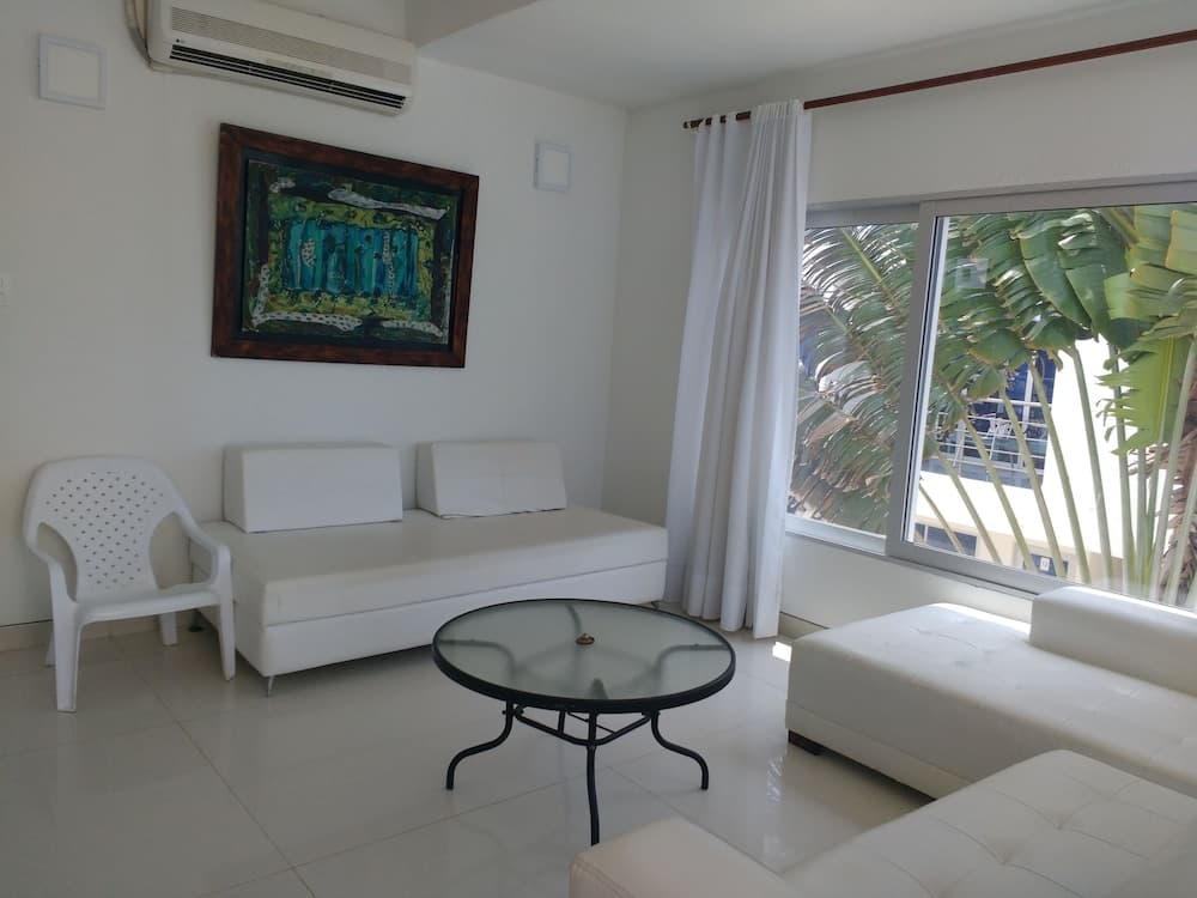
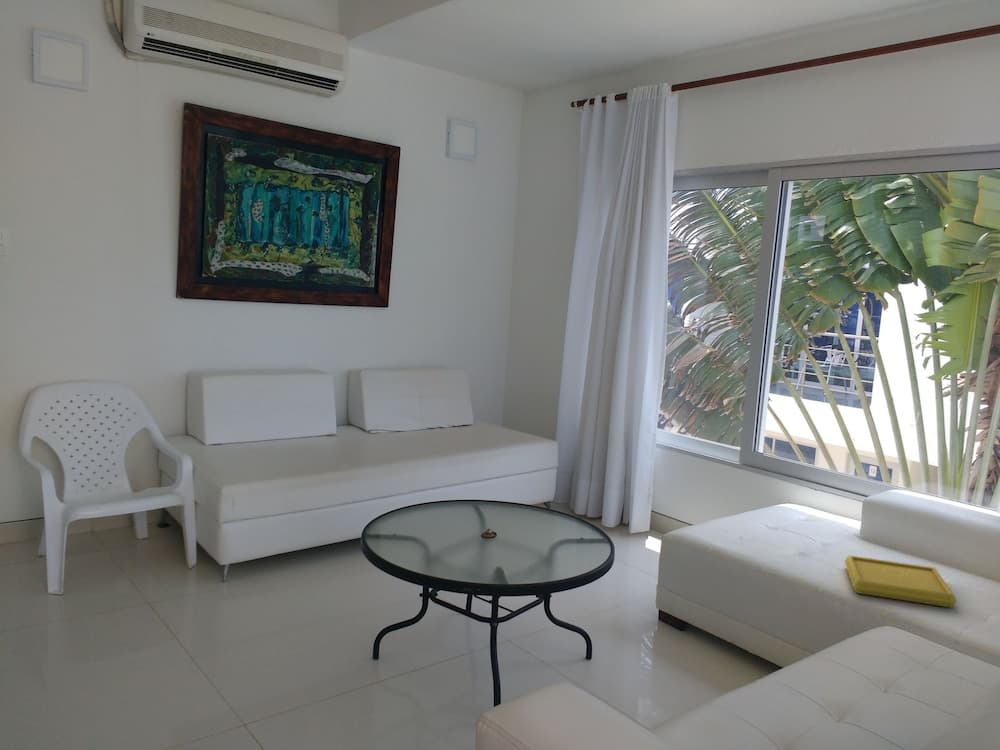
+ serving tray [843,554,958,608]
